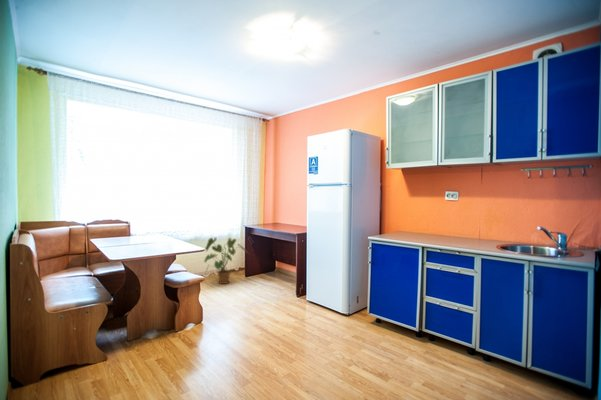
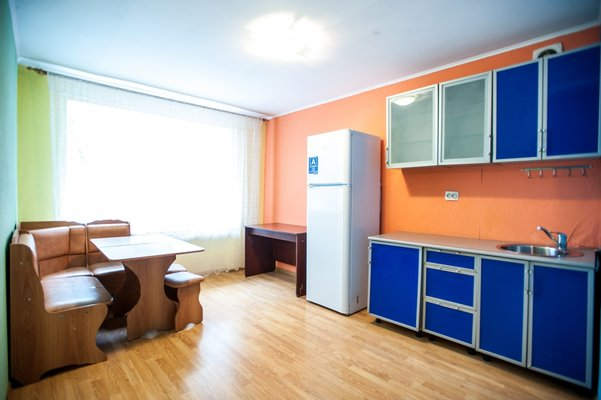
- house plant [203,236,249,285]
